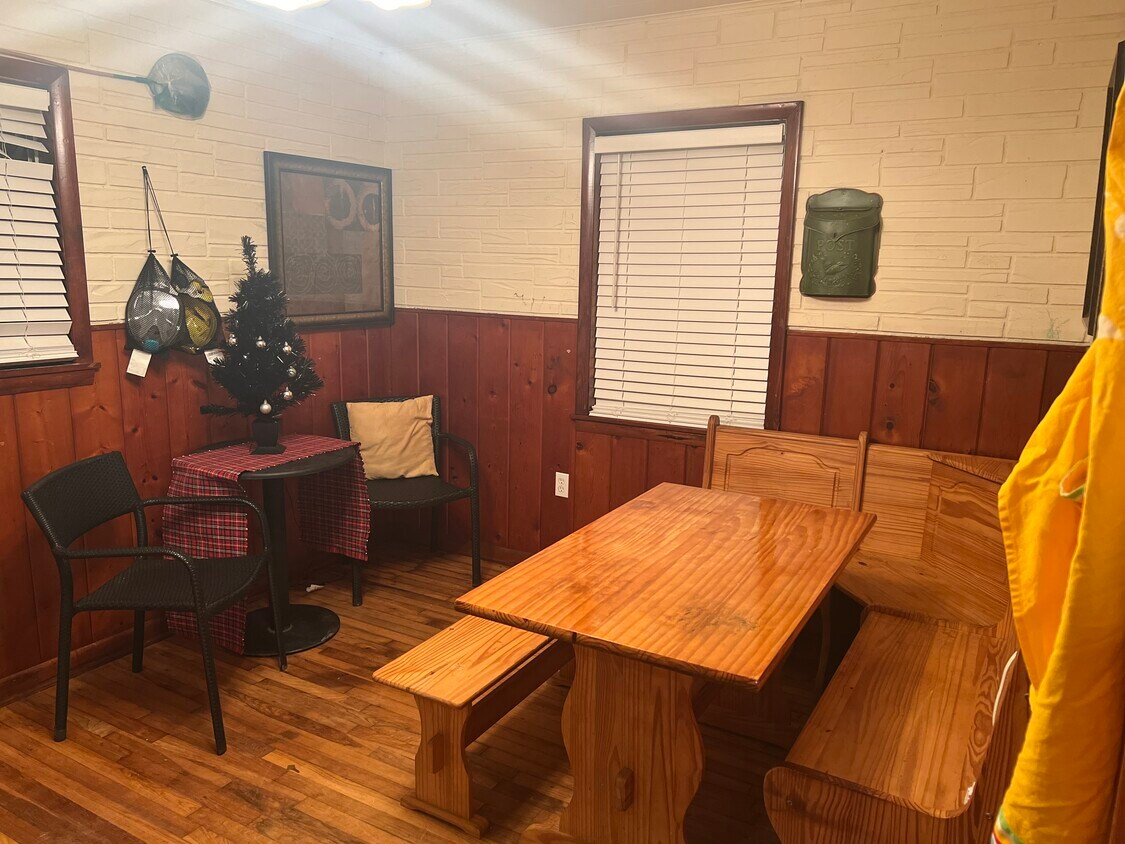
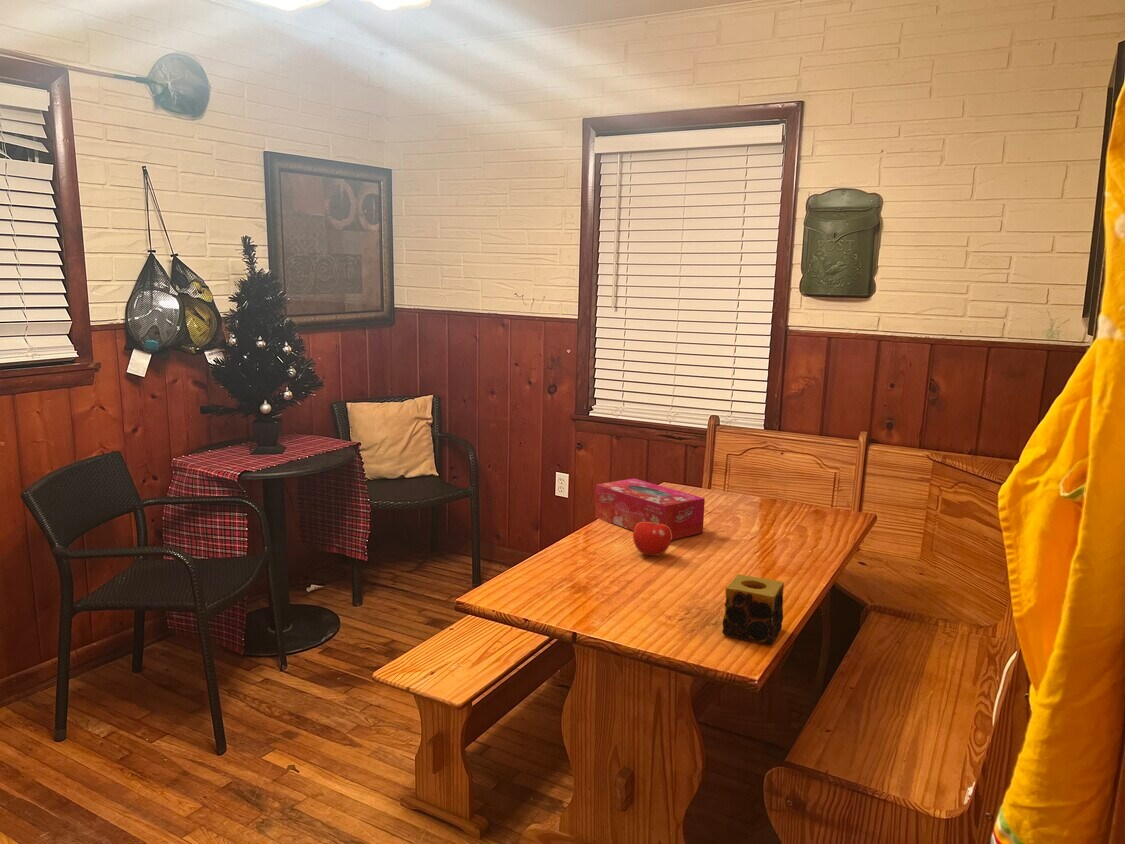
+ fruit [632,518,672,557]
+ candle [721,573,785,646]
+ tissue box [594,478,706,541]
